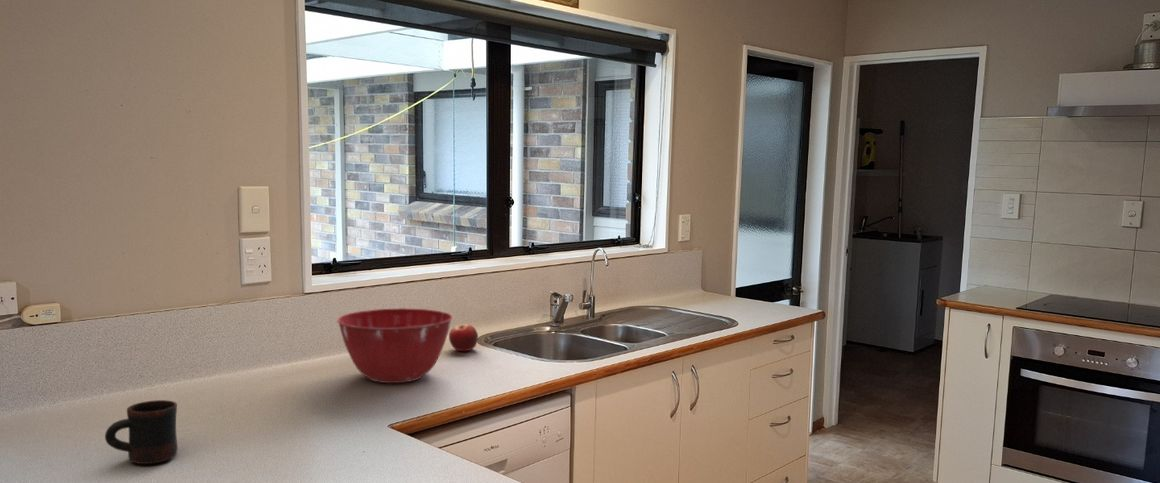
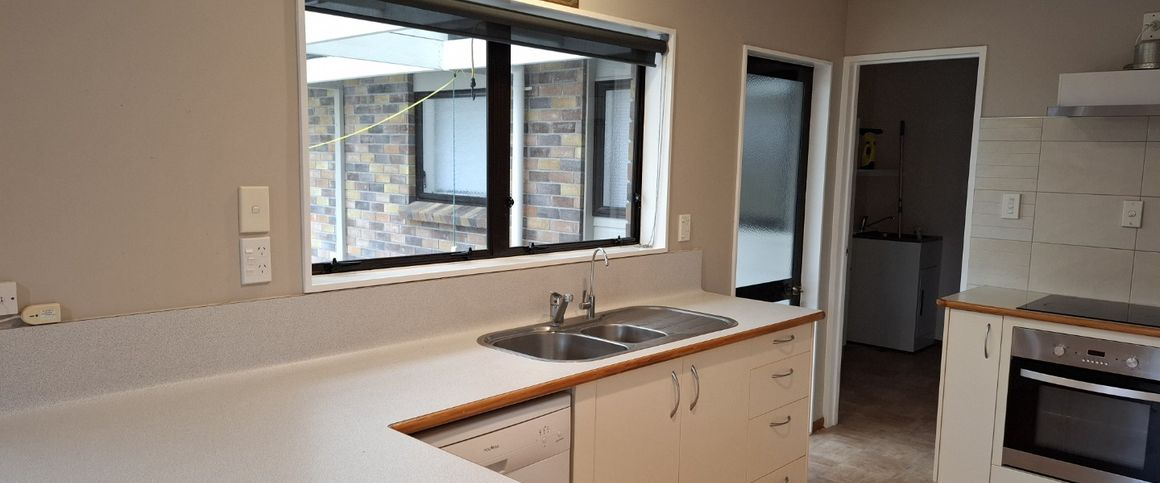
- fruit [448,323,479,352]
- mixing bowl [336,307,454,384]
- mug [104,399,179,465]
